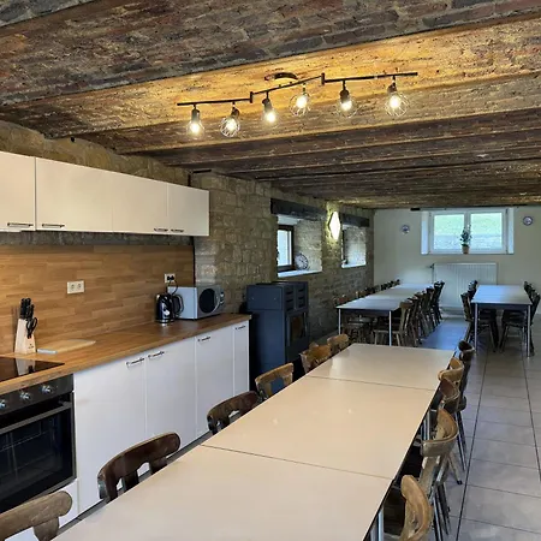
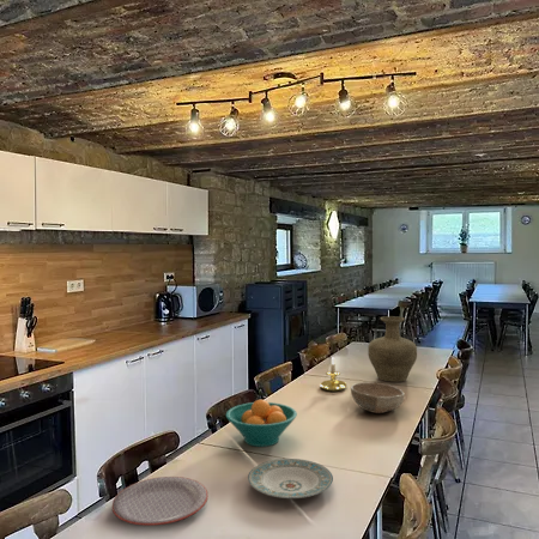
+ bowl [350,381,406,414]
+ vase [367,315,418,383]
+ plate [110,476,210,527]
+ fruit bowl [225,399,298,448]
+ plate [247,458,334,499]
+ candle holder [319,358,347,393]
